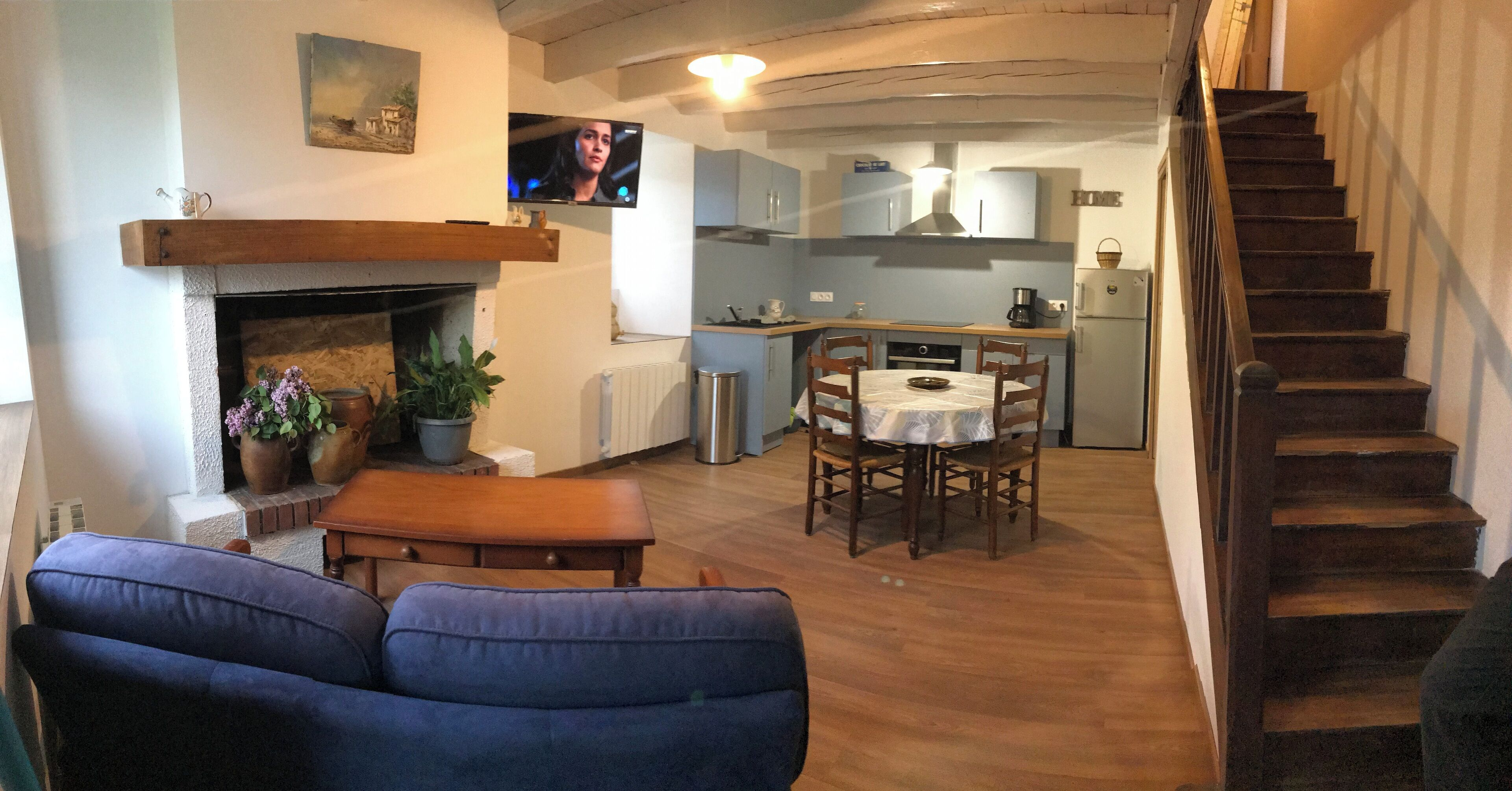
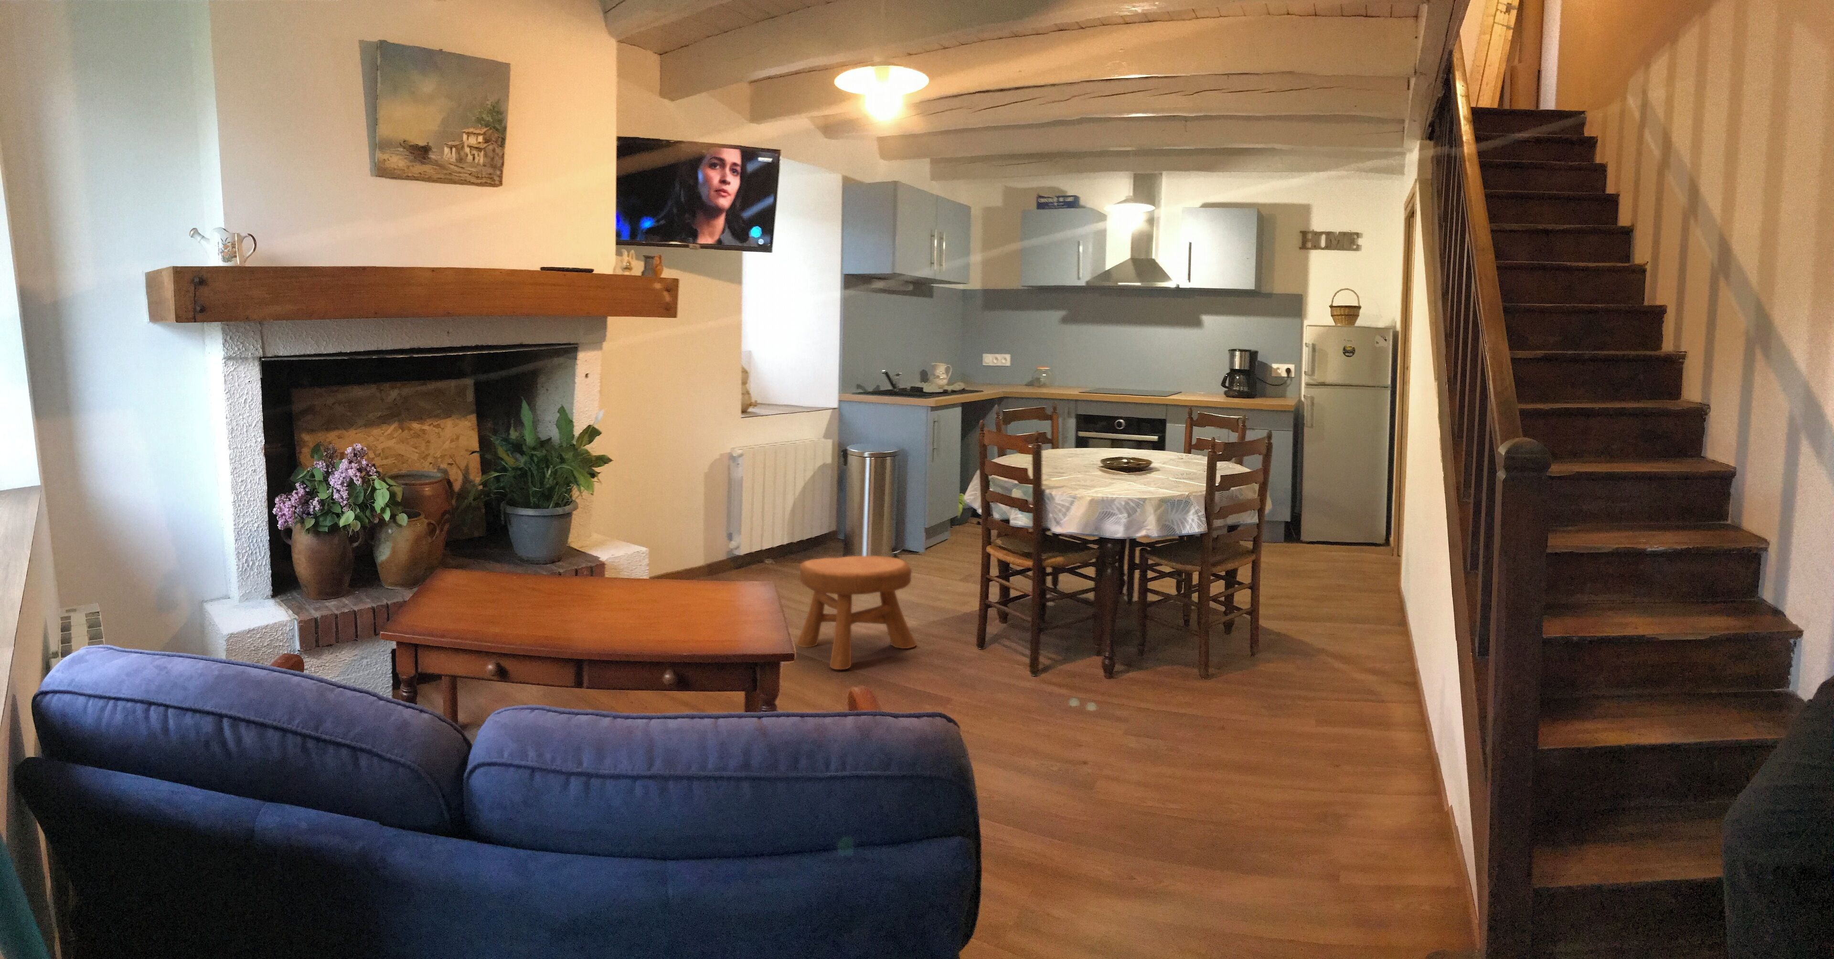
+ stool [796,555,917,670]
